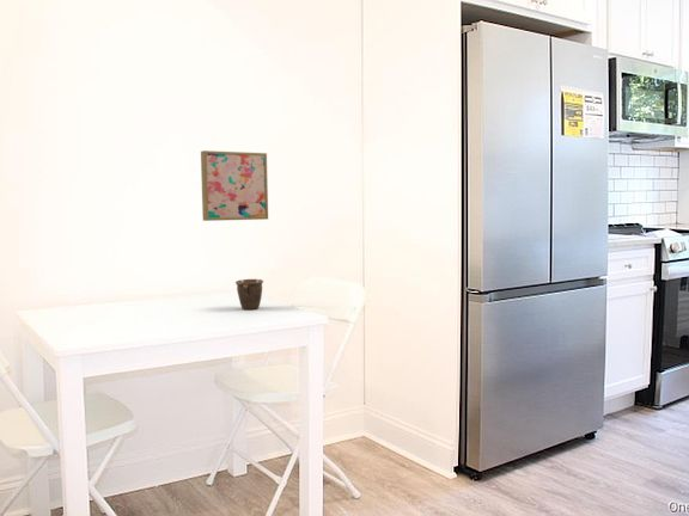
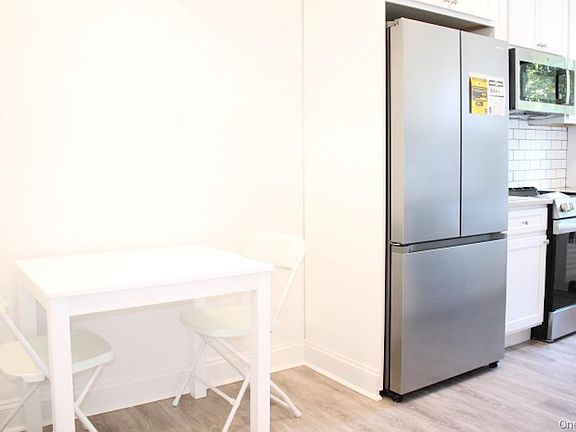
- mug [234,278,264,311]
- wall art [200,149,269,222]
